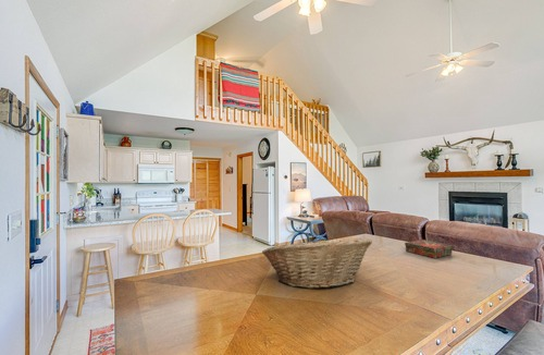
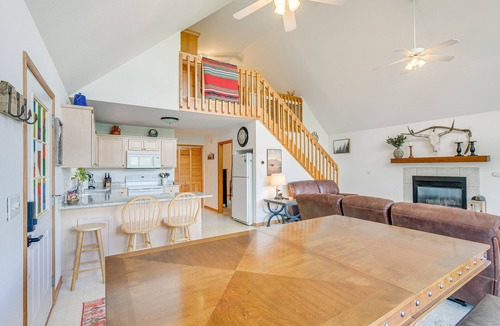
- book [404,238,454,259]
- fruit basket [261,235,373,290]
